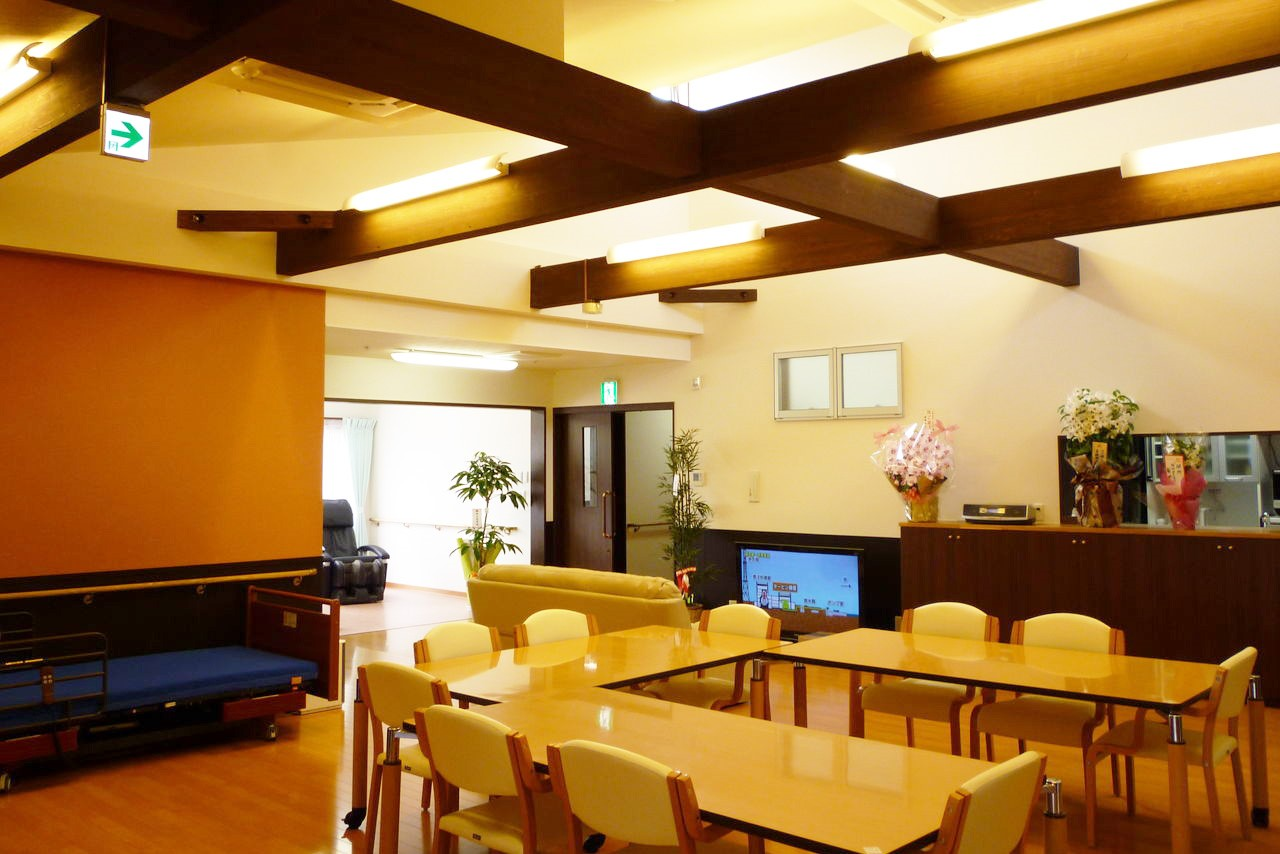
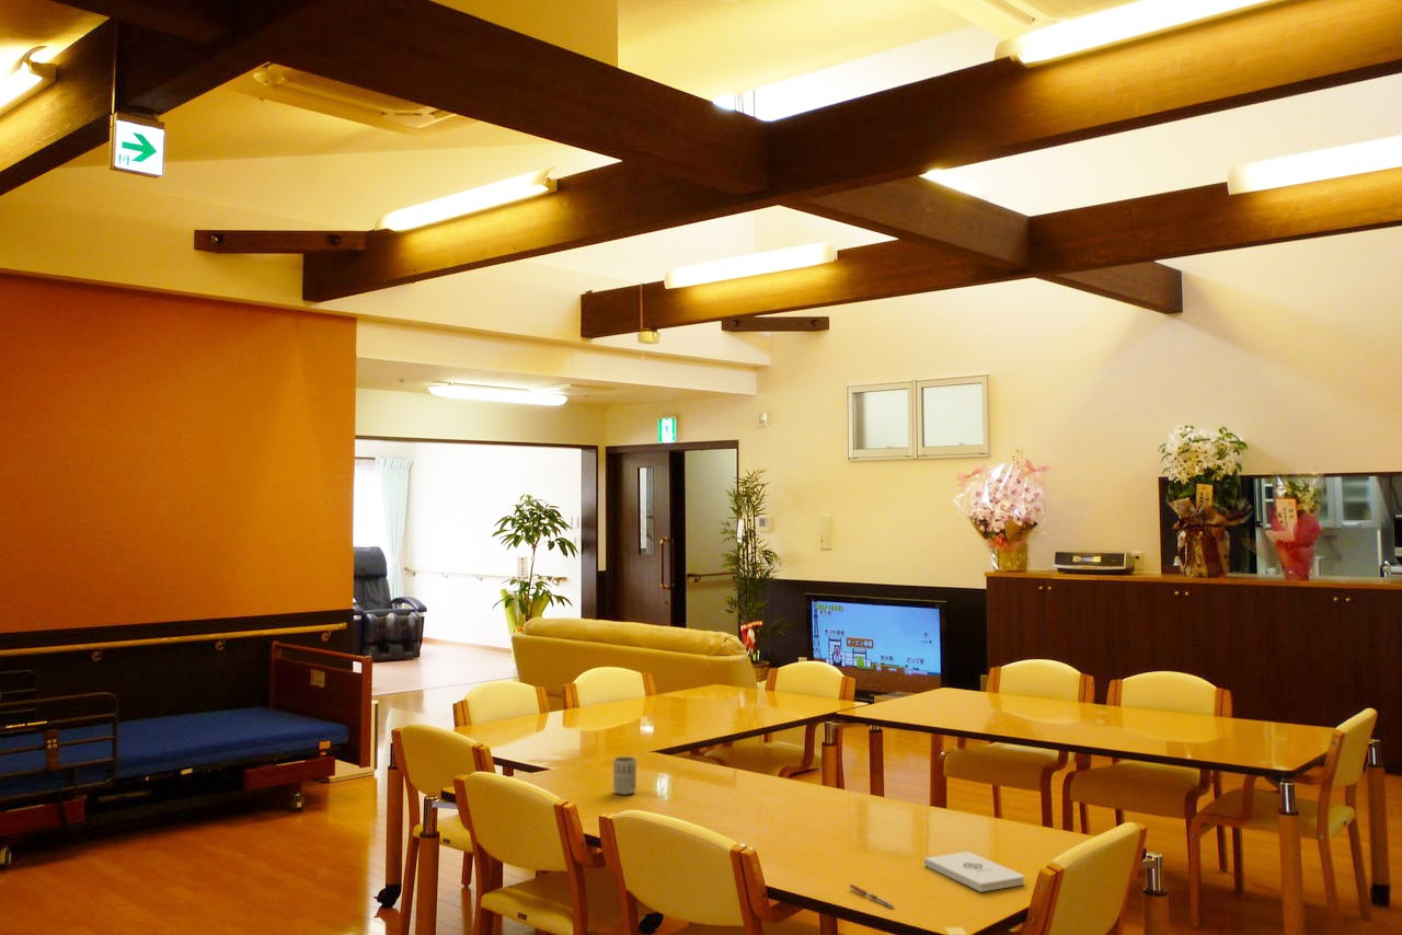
+ cup [612,755,637,796]
+ pen [848,884,895,909]
+ notepad [923,851,1025,893]
